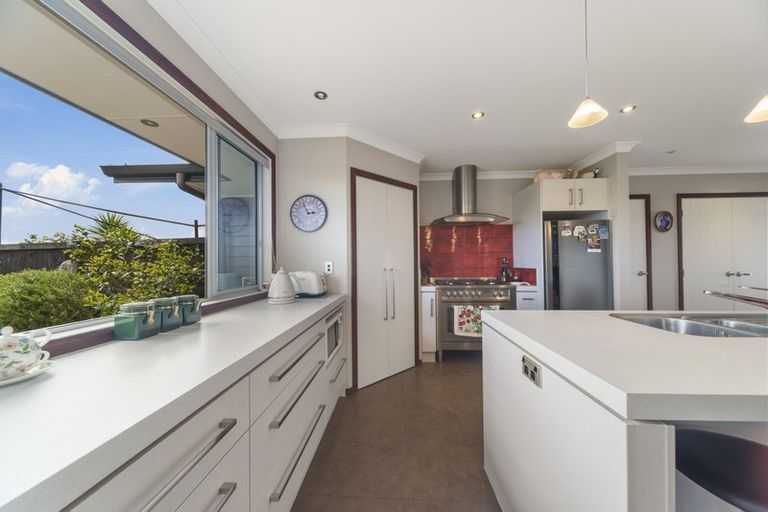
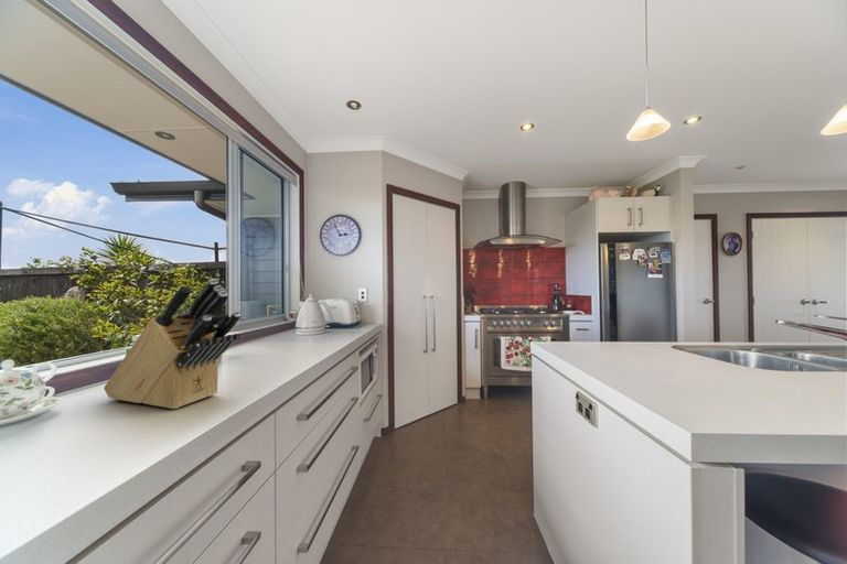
+ knife block [103,278,242,410]
